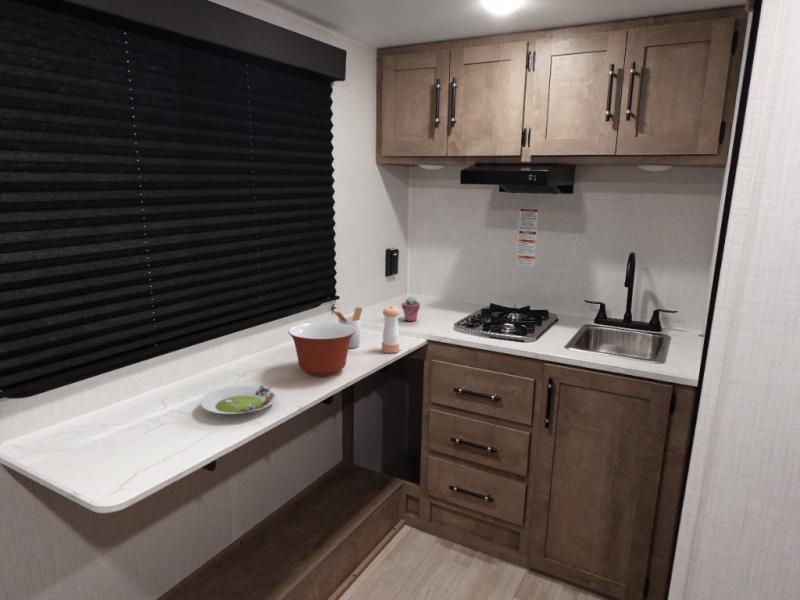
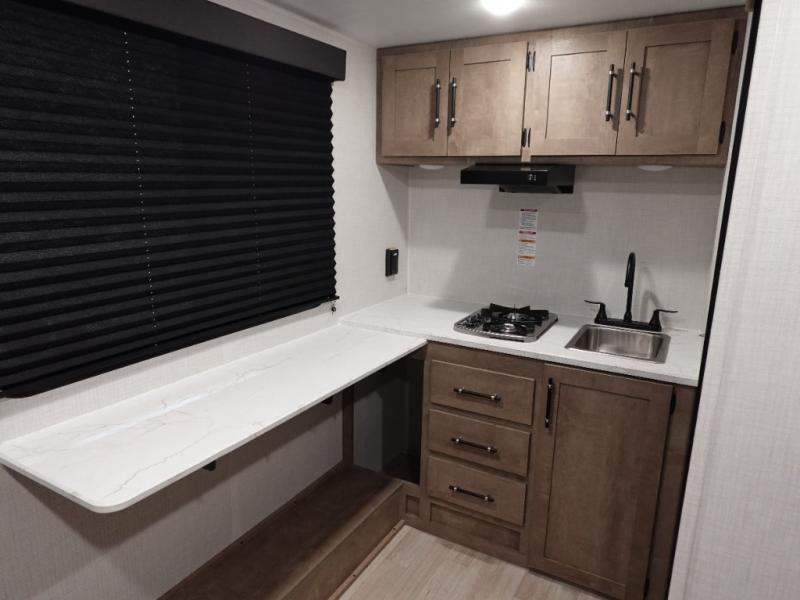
- salad plate [200,384,277,415]
- mixing bowl [287,321,356,377]
- pepper shaker [381,305,401,354]
- utensil holder [330,306,363,349]
- potted succulent [400,295,421,322]
